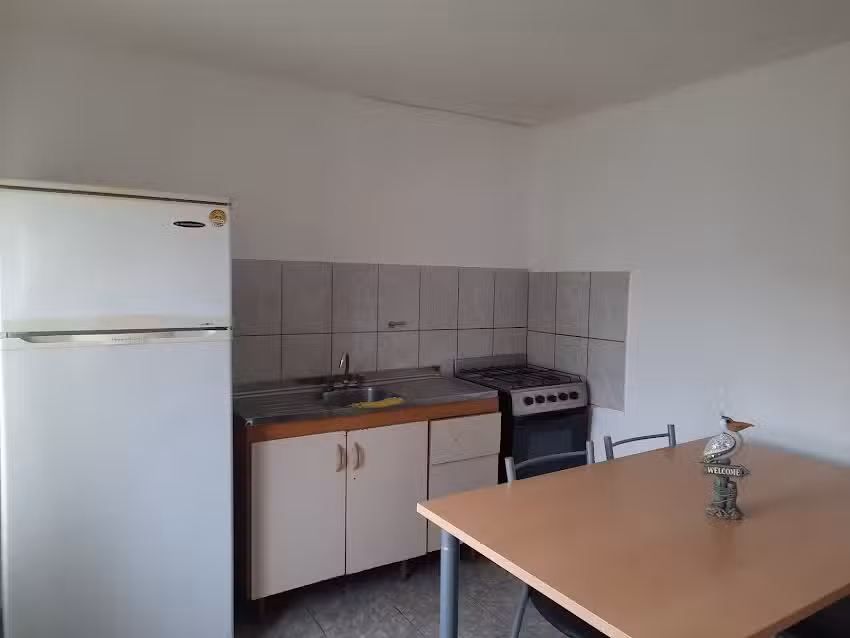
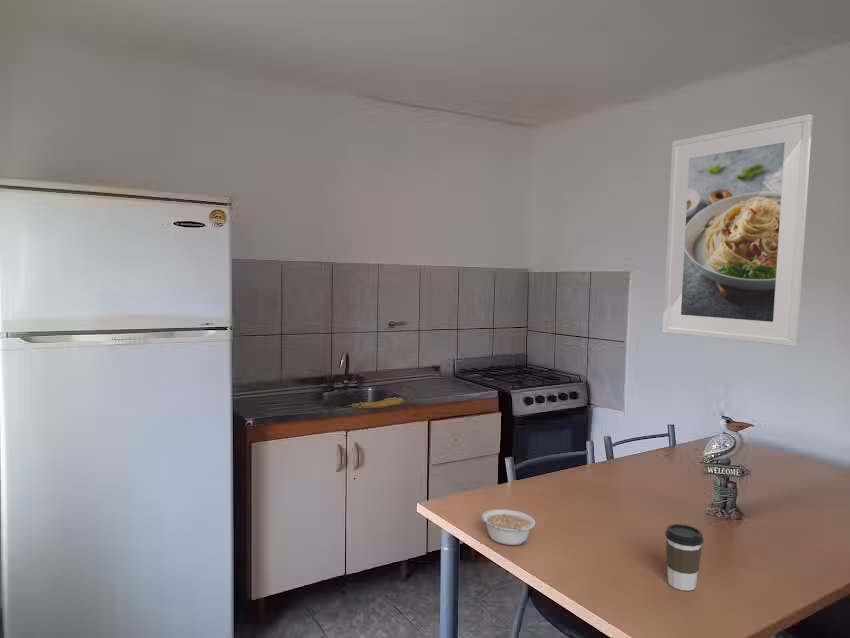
+ coffee cup [664,523,704,592]
+ legume [481,508,536,546]
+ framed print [662,113,814,347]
